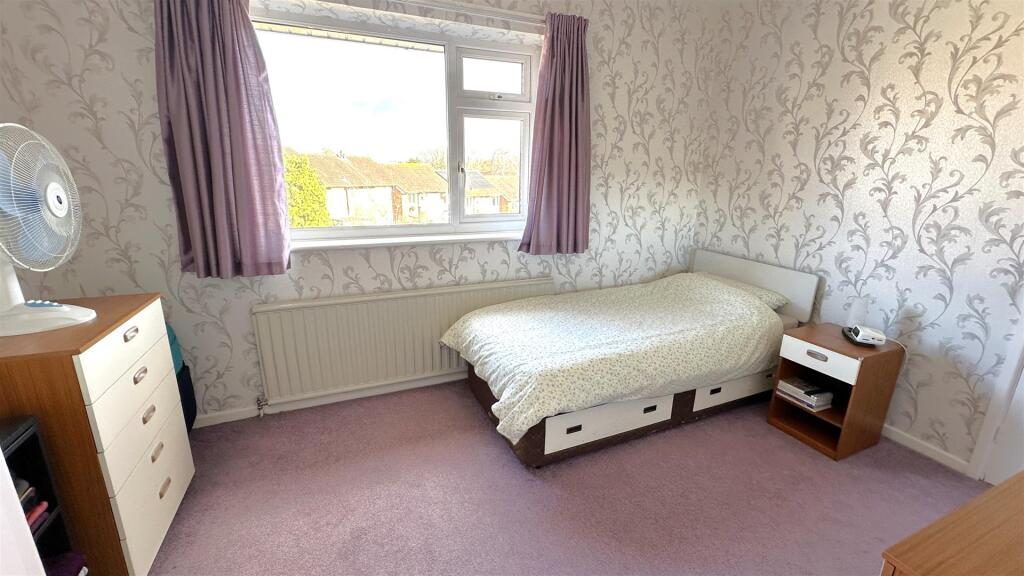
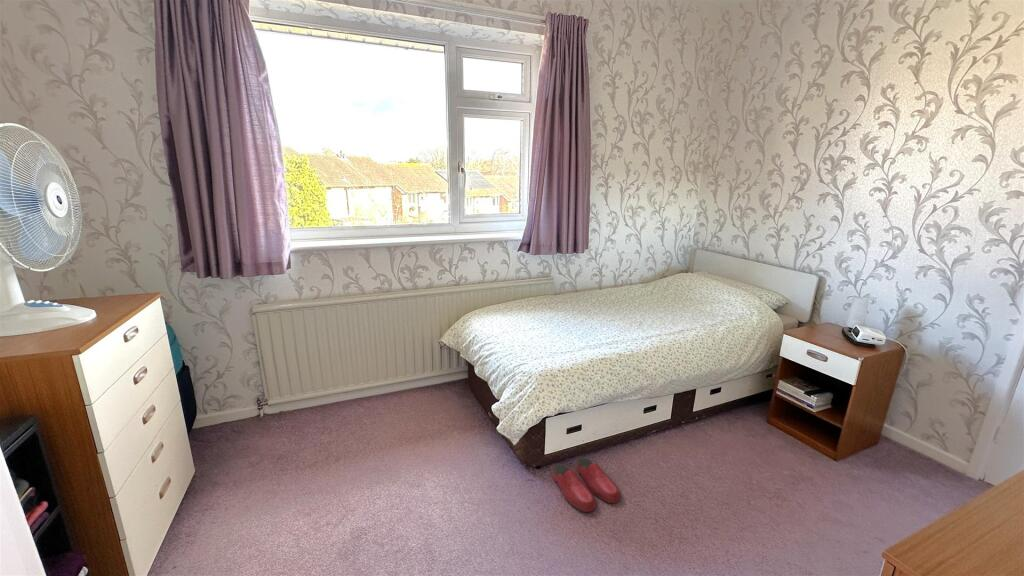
+ slippers [551,456,621,513]
